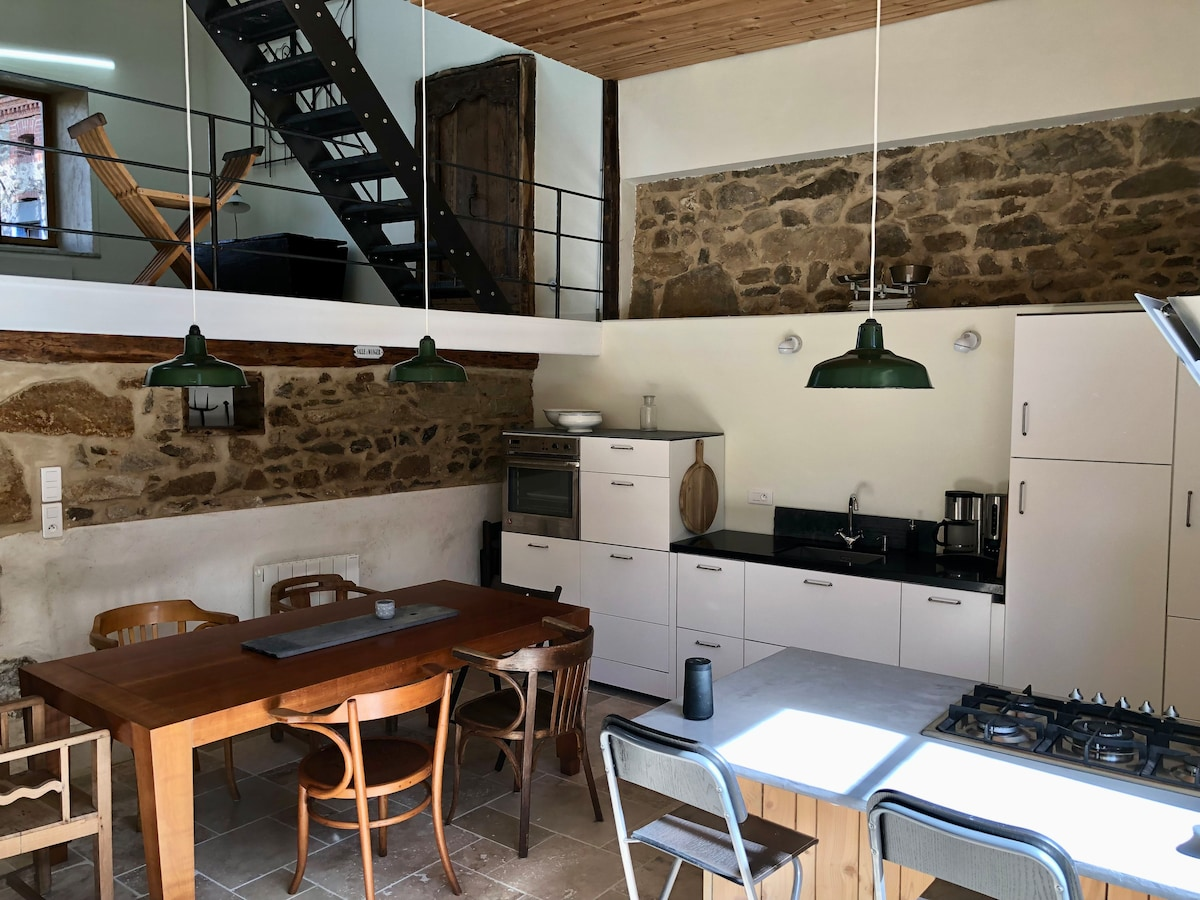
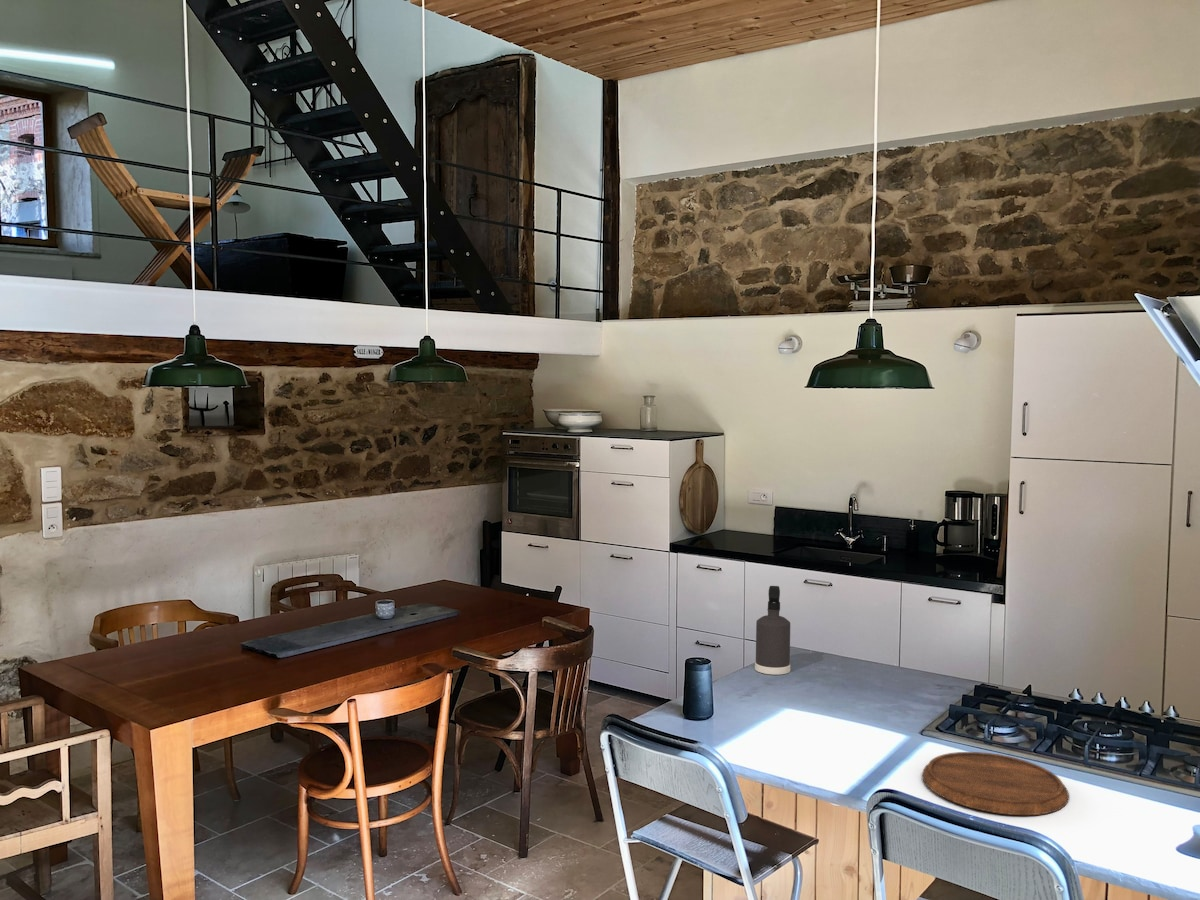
+ spray bottle [754,585,792,676]
+ cutting board [921,751,1070,816]
